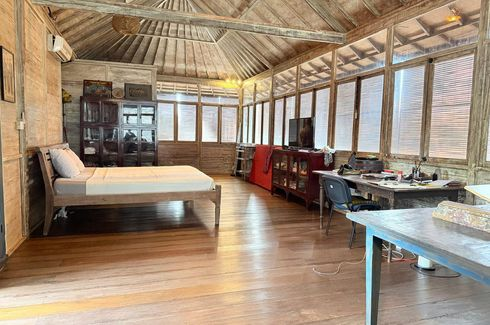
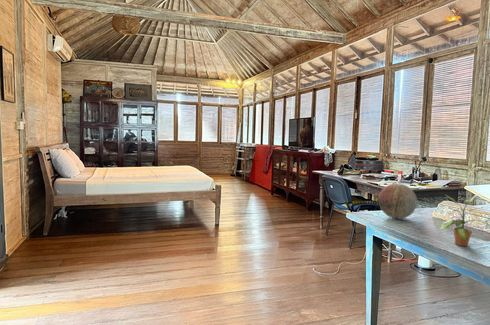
+ potted plant [439,191,490,247]
+ decorative orb [377,182,418,219]
